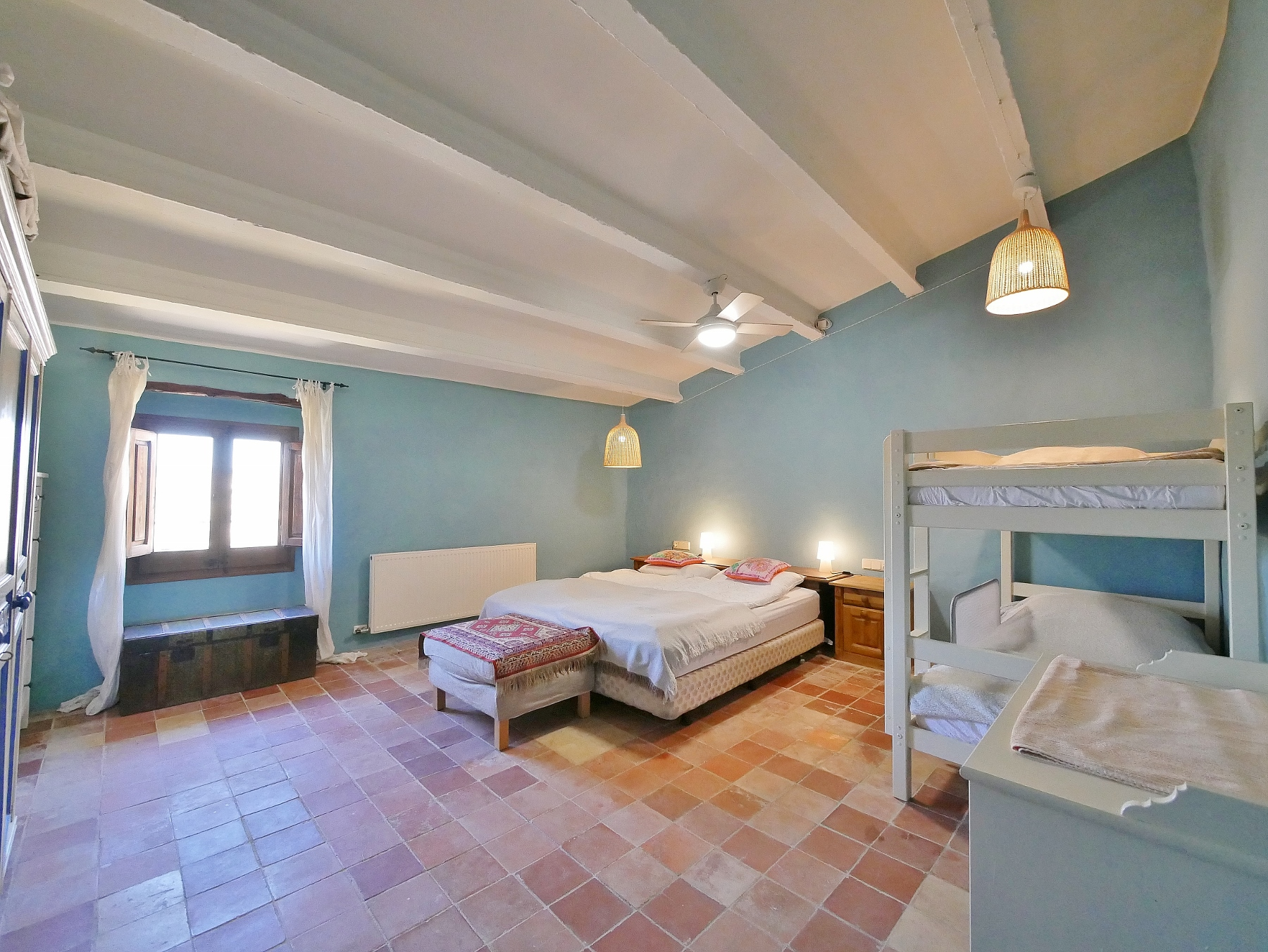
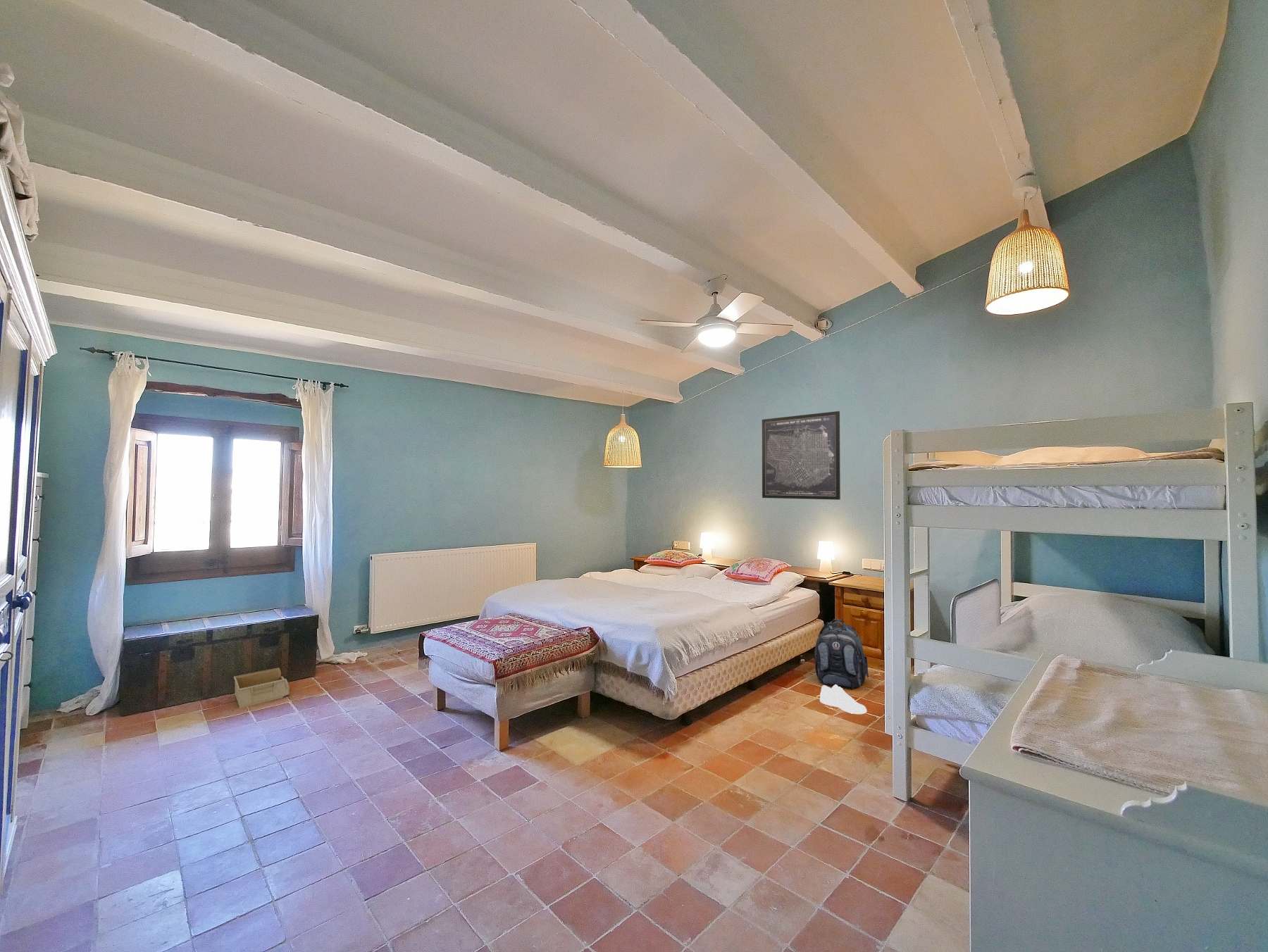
+ wall art [762,411,841,501]
+ shoe [819,684,867,715]
+ storage bin [233,667,290,708]
+ backpack [813,618,869,689]
